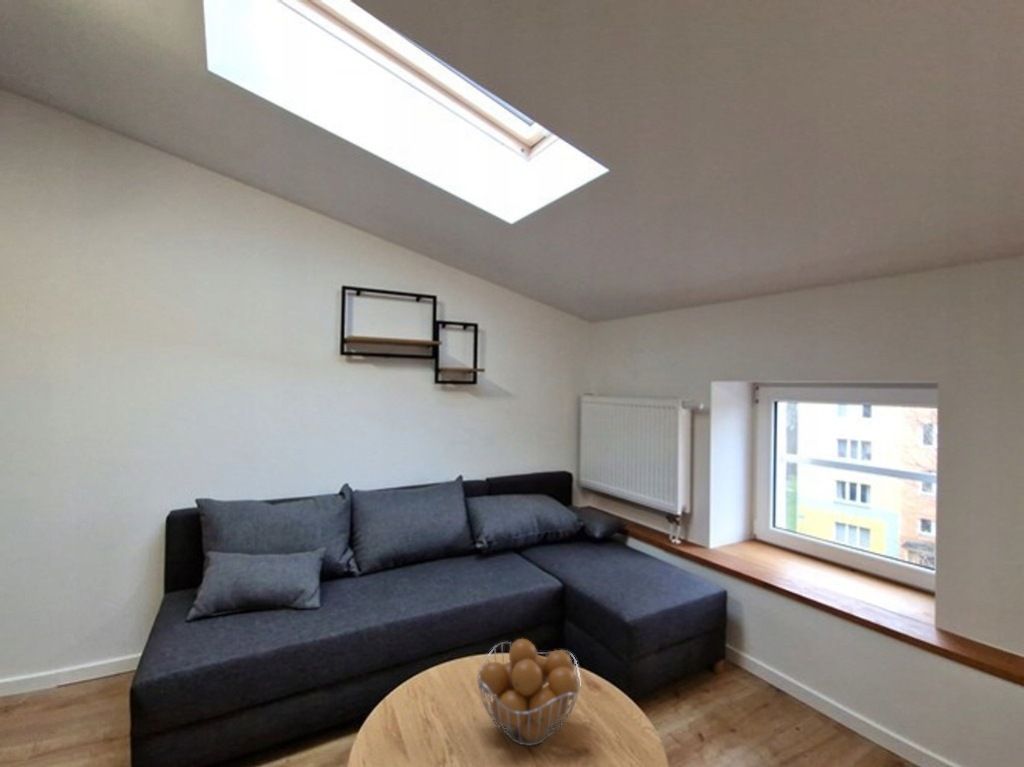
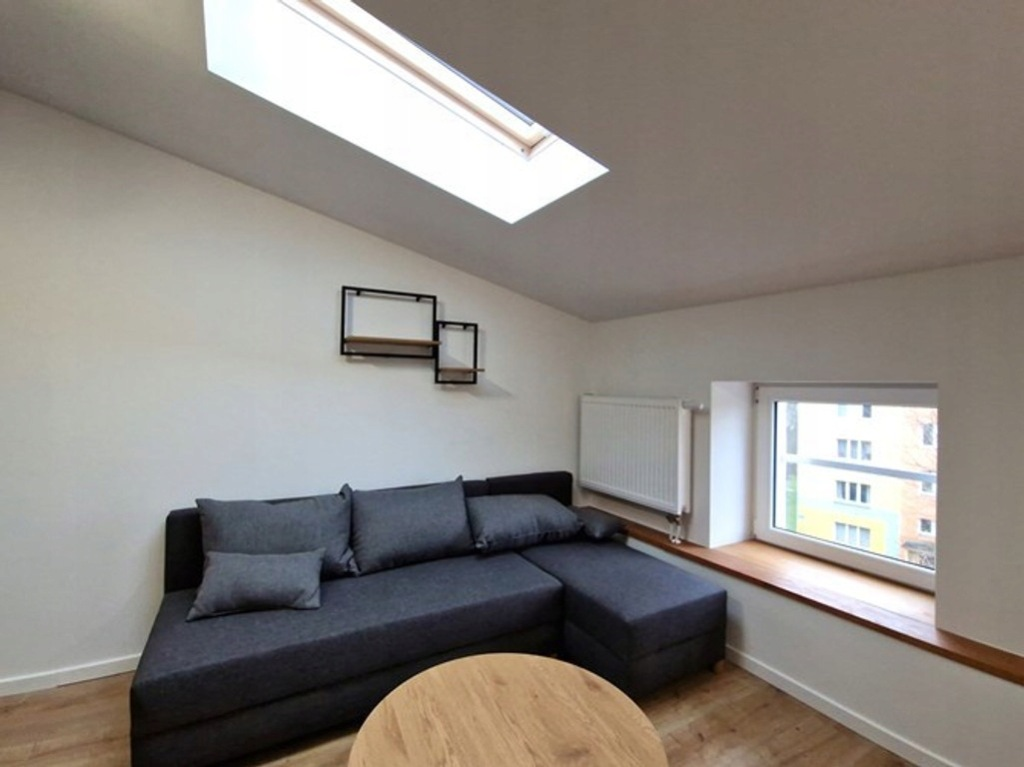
- fruit basket [476,638,581,747]
